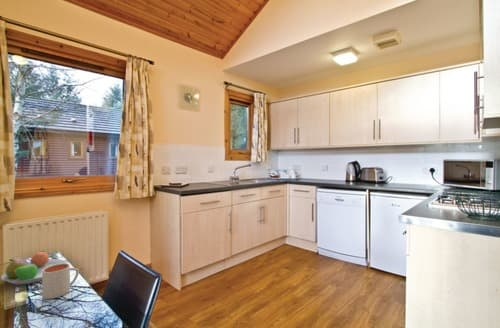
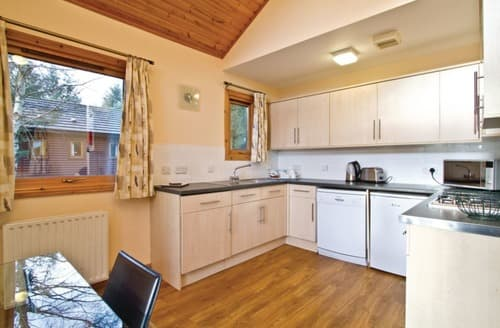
- fruit bowl [0,250,69,285]
- mug [41,263,80,300]
